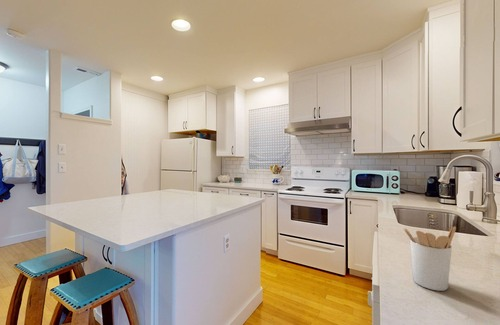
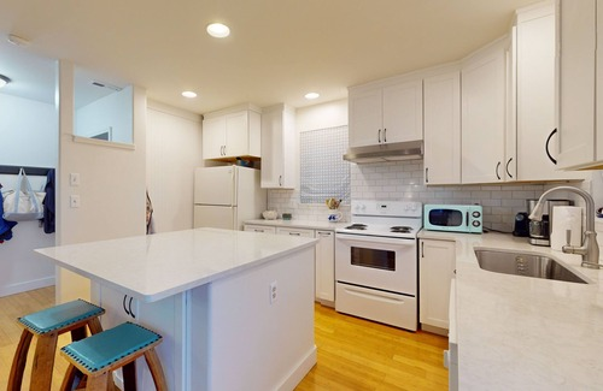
- utensil holder [402,225,457,292]
